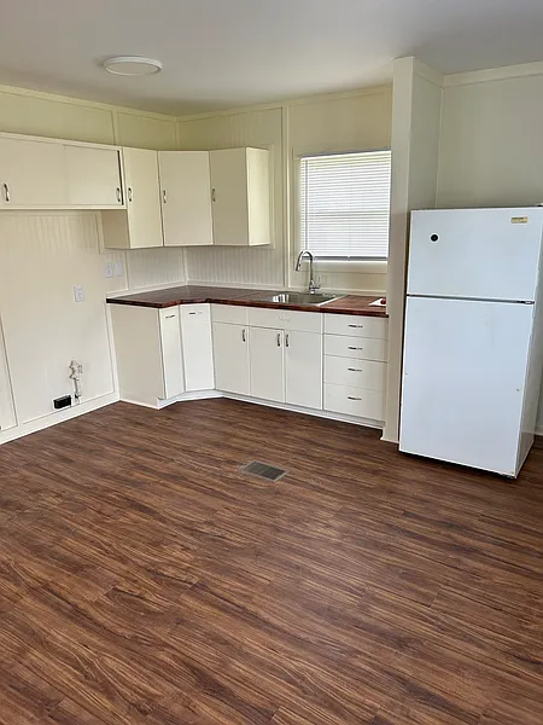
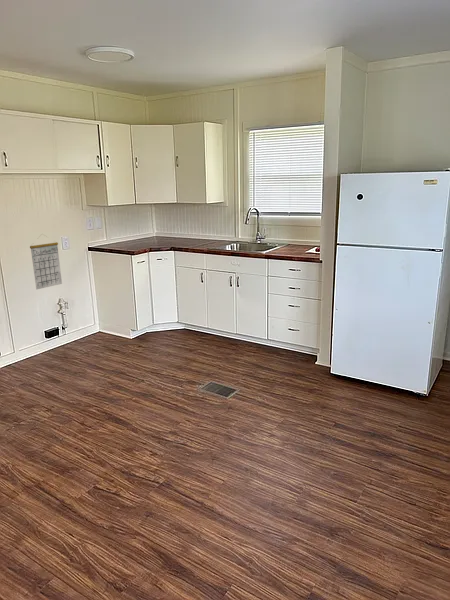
+ calendar [29,233,63,290]
